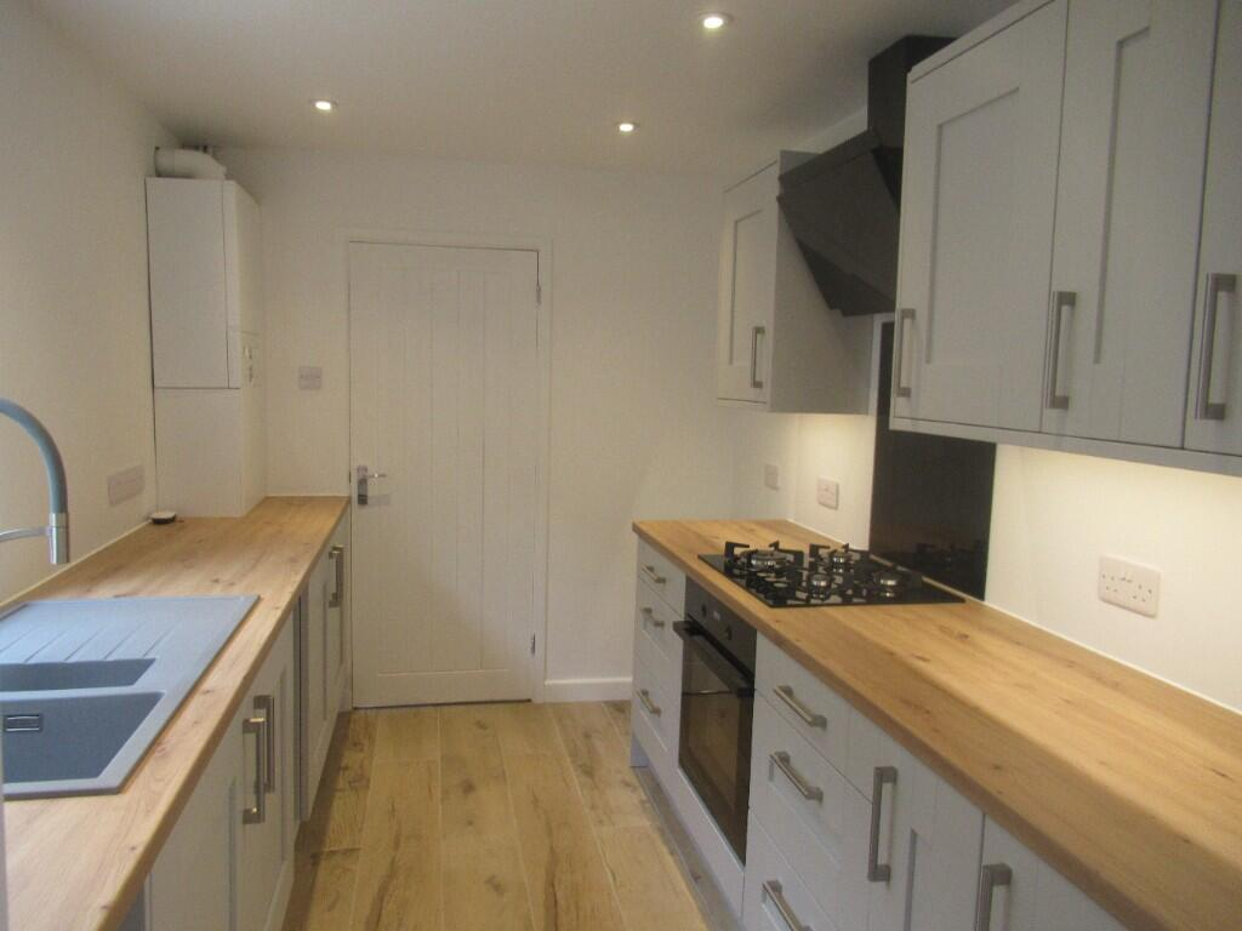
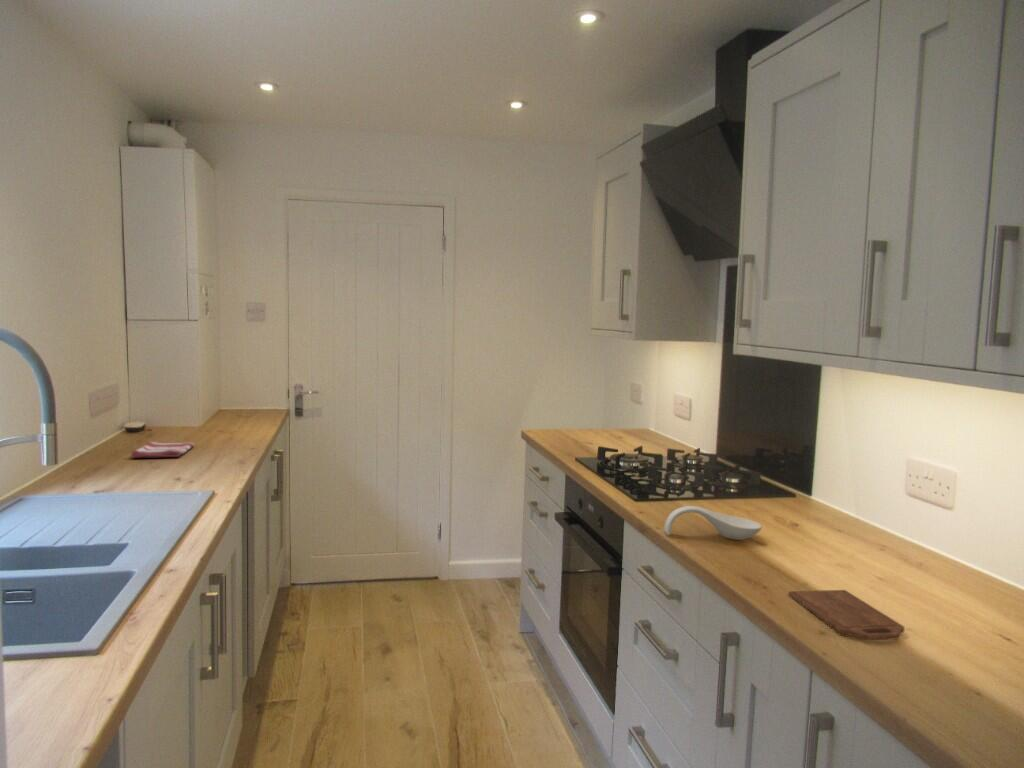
+ cutting board [788,589,906,641]
+ dish towel [130,441,196,459]
+ spoon rest [663,505,763,541]
